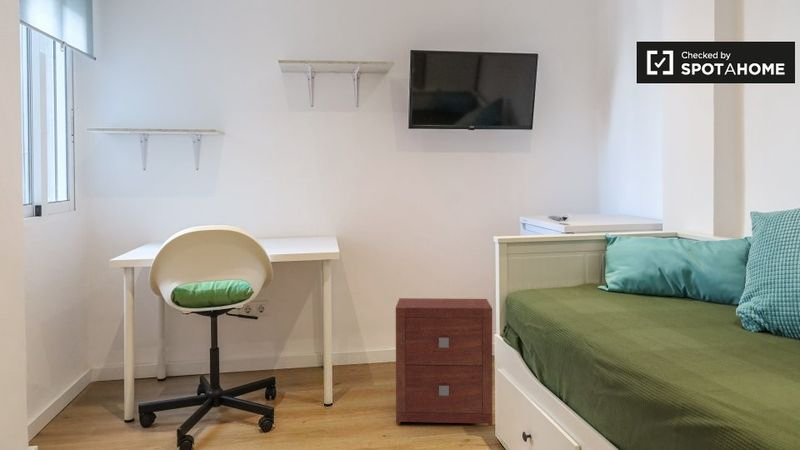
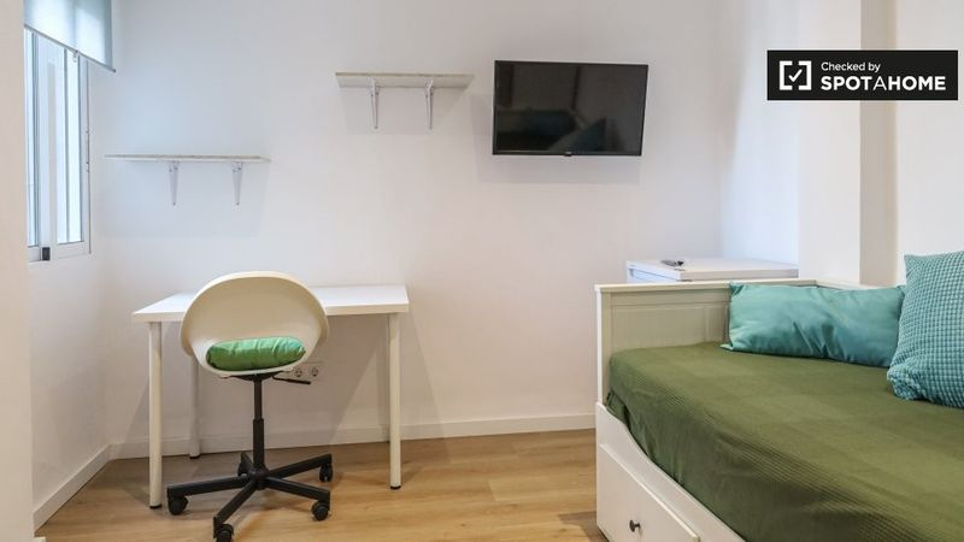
- nightstand [395,297,493,426]
